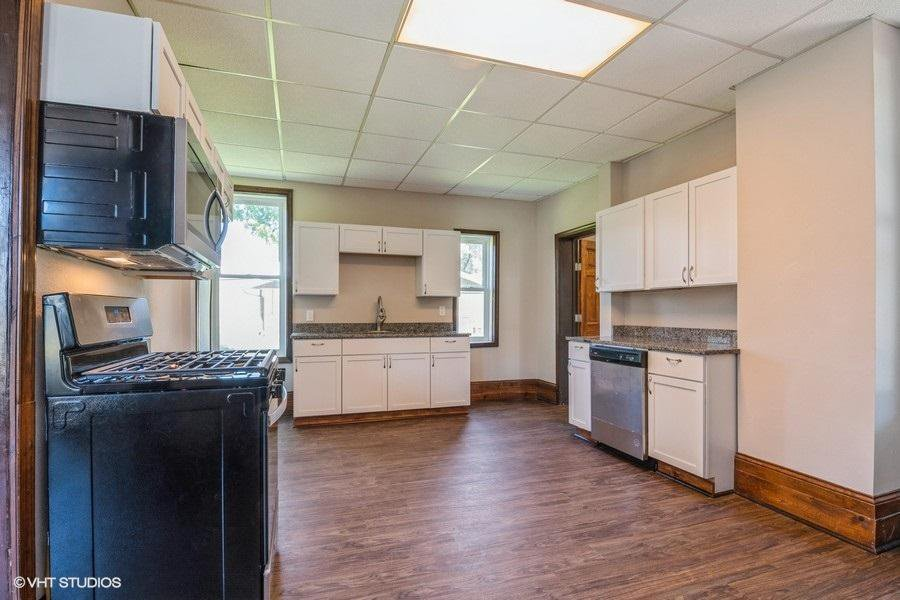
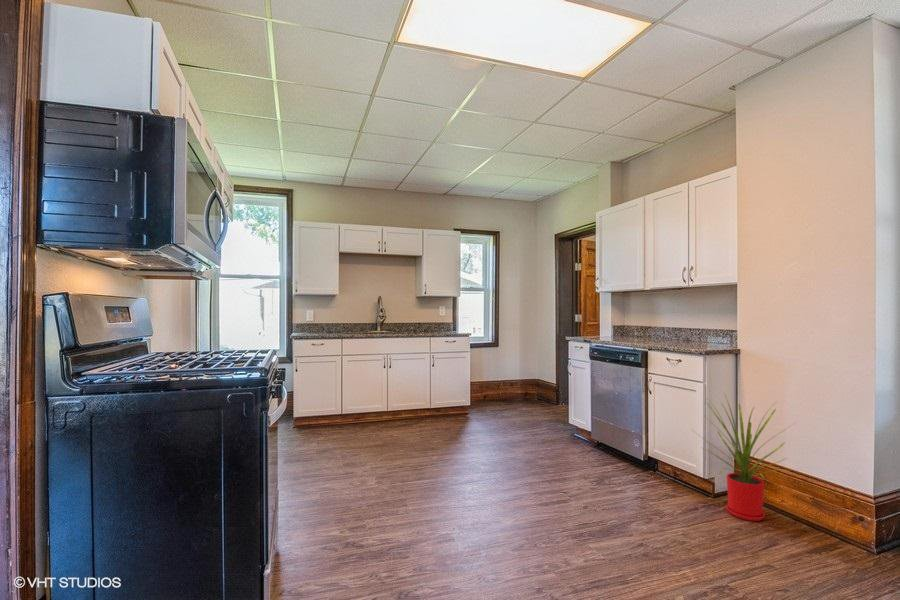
+ house plant [693,394,797,522]
